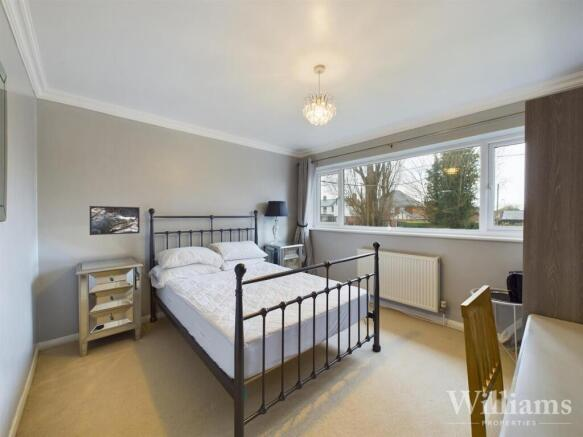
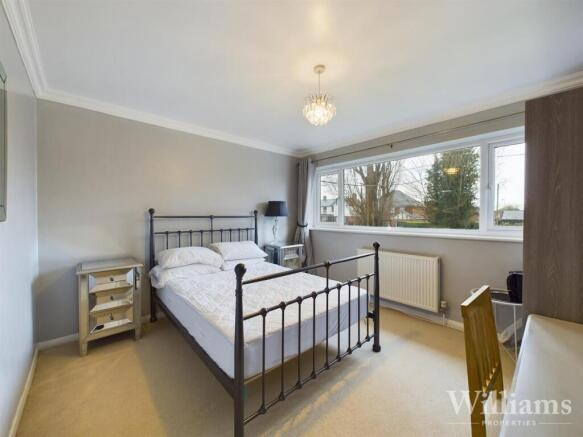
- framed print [89,205,141,236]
